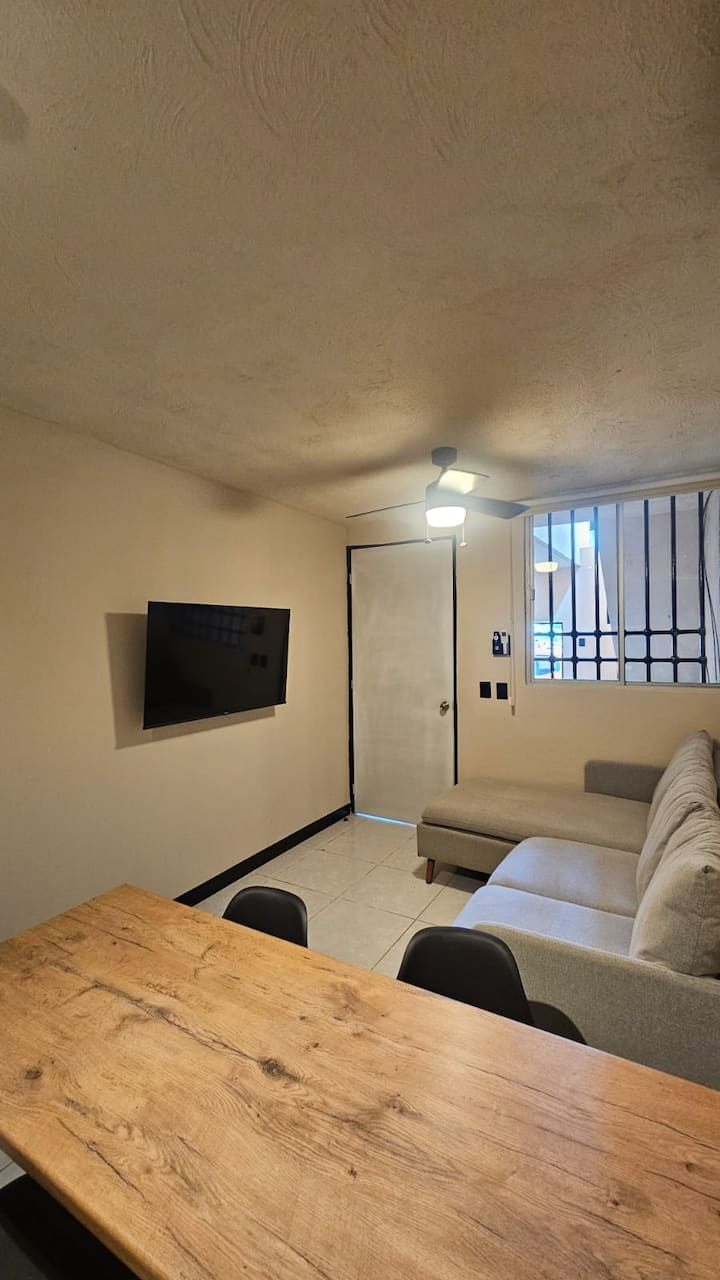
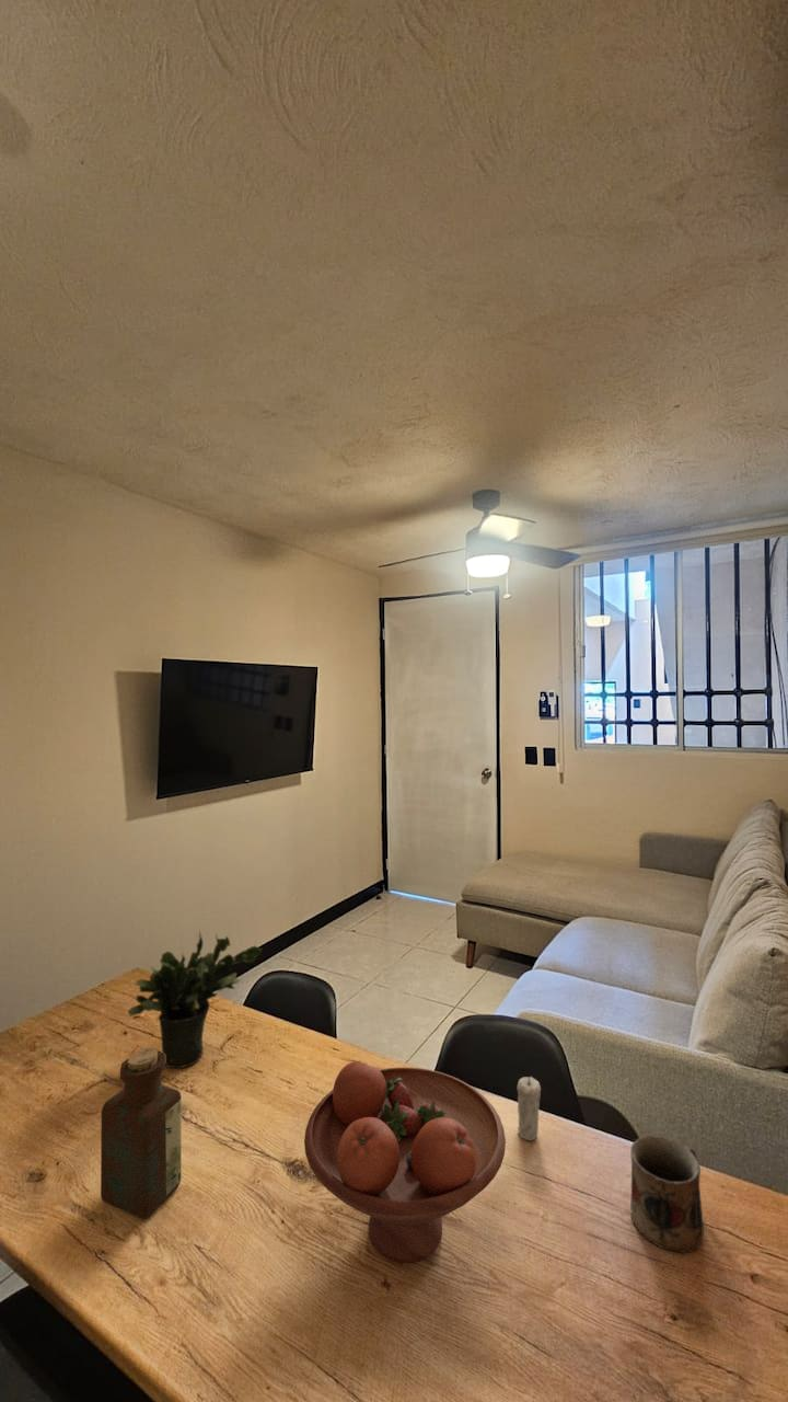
+ fruit bowl [303,1060,507,1264]
+ mug [629,1135,705,1253]
+ candle [515,1076,542,1141]
+ potted plant [127,932,264,1069]
+ bottle [100,1047,183,1219]
